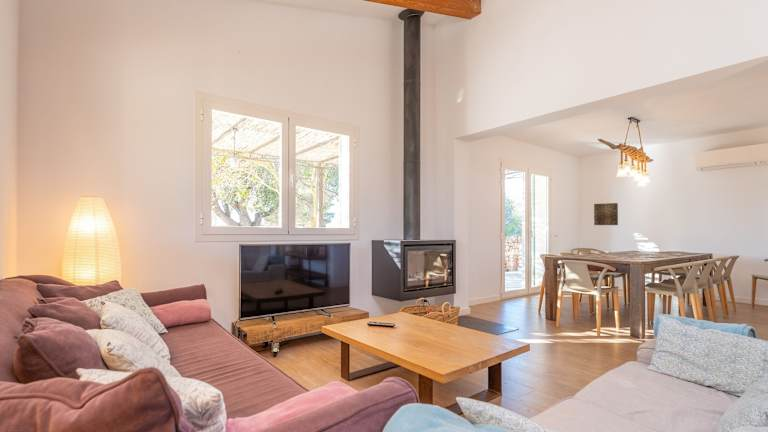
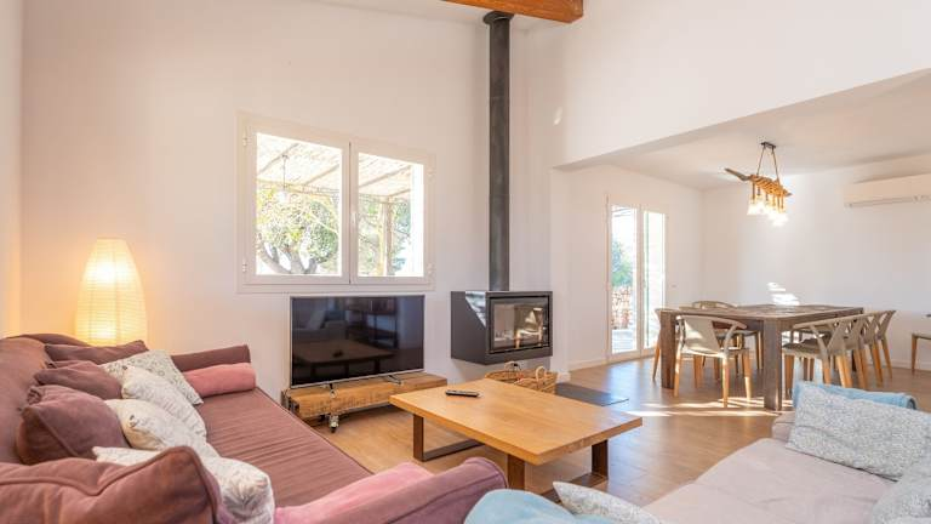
- wall art [593,202,619,226]
